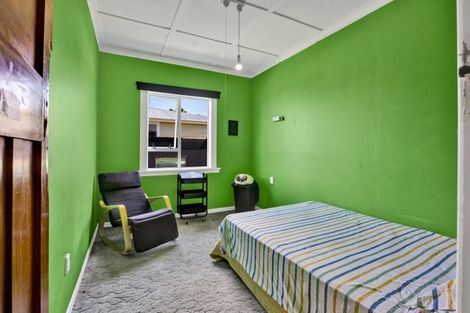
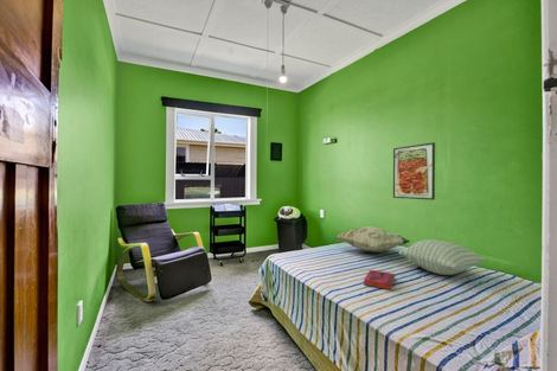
+ decorative pillow [335,225,411,254]
+ pillow [398,238,487,276]
+ hardback book [363,269,396,290]
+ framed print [392,141,436,202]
